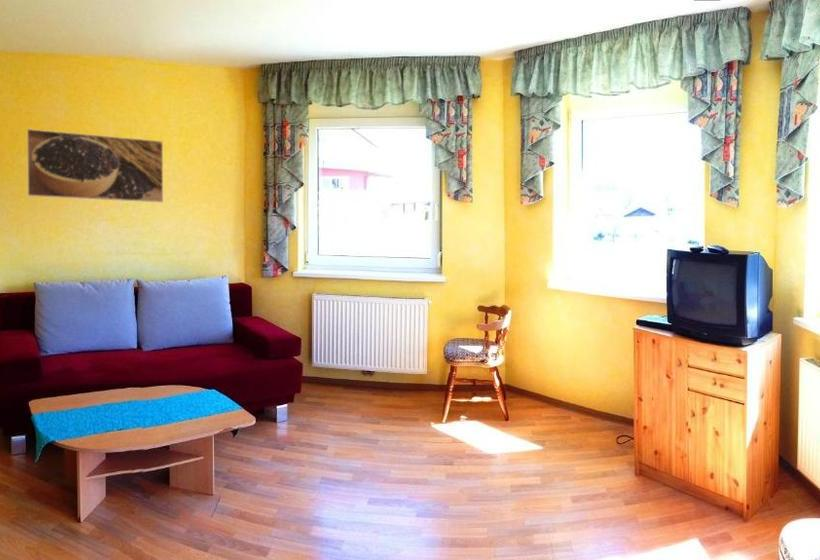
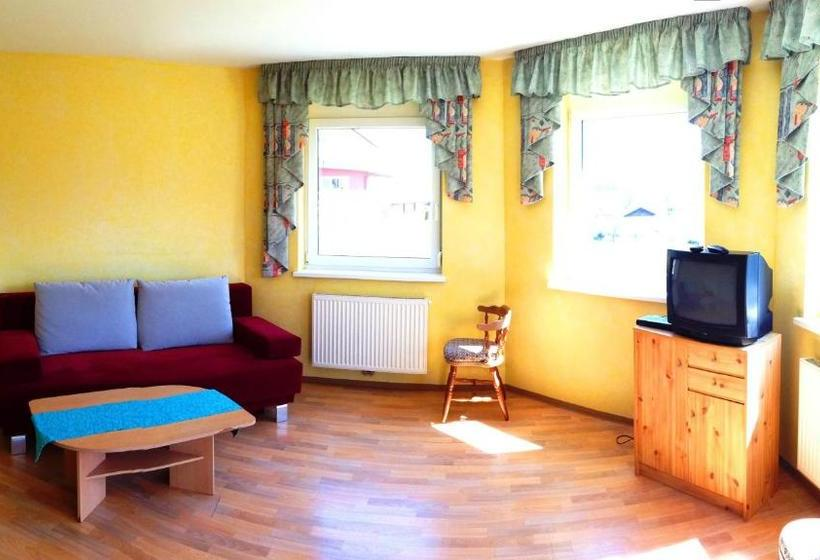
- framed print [26,128,164,203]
